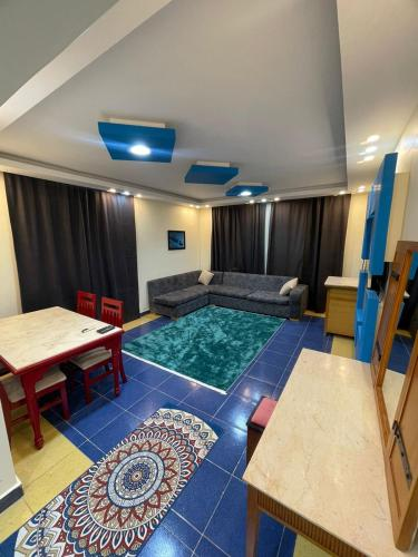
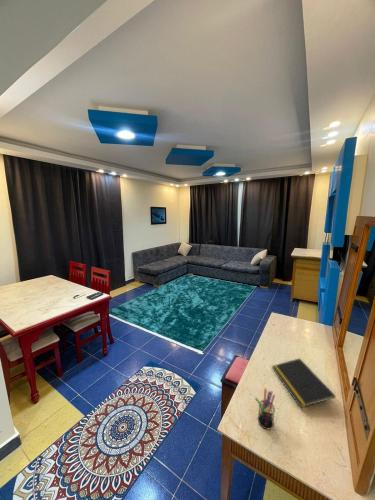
+ notepad [271,357,336,409]
+ pen holder [254,387,276,430]
